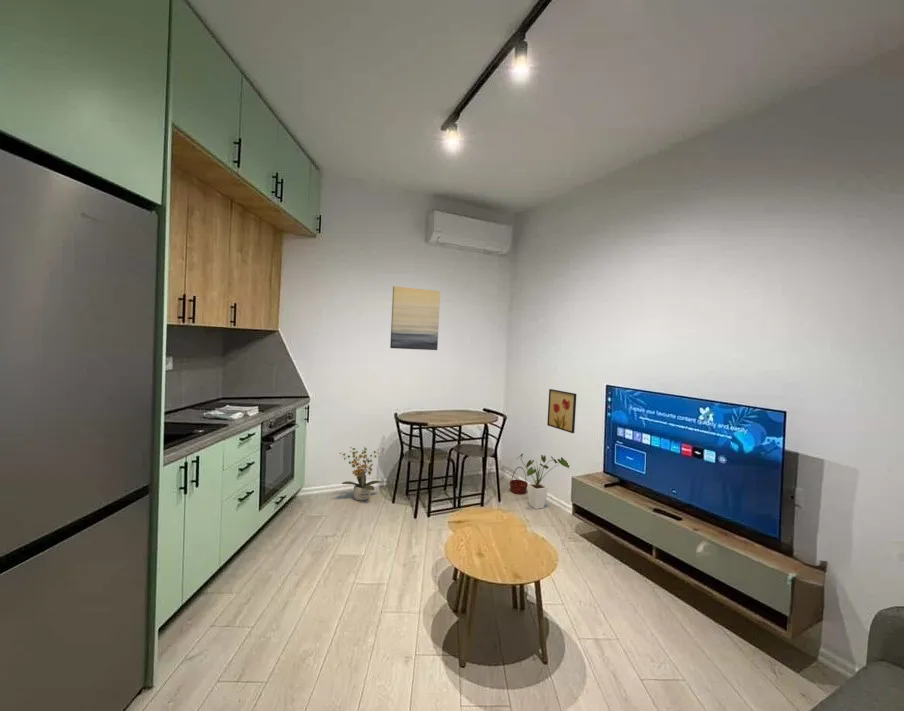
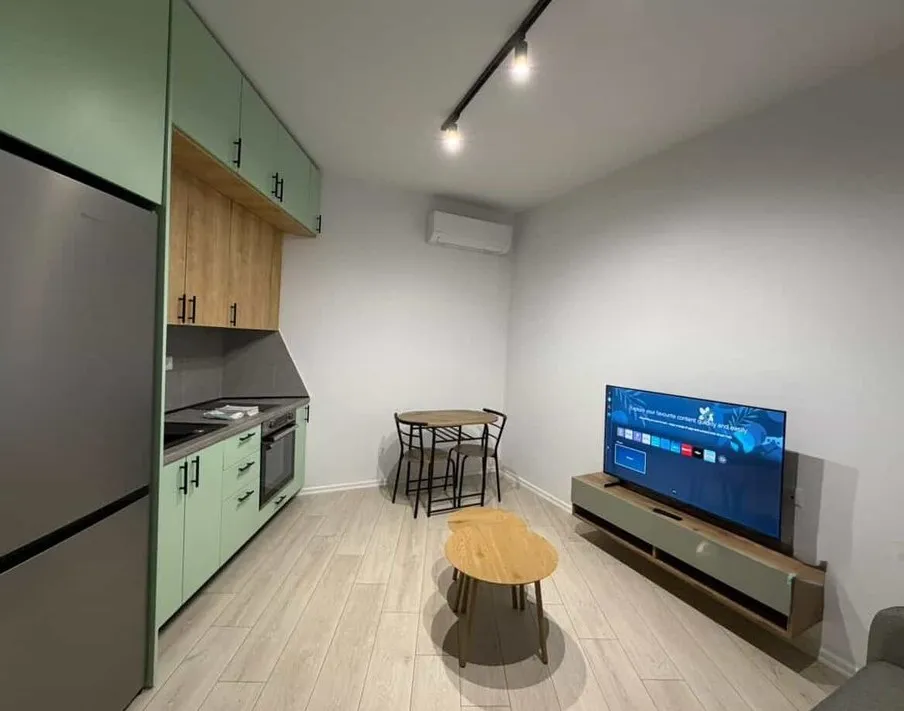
- wall art [546,388,577,434]
- potted plant [339,446,382,502]
- basket [509,466,529,495]
- wall art [389,285,441,351]
- house plant [517,453,570,510]
